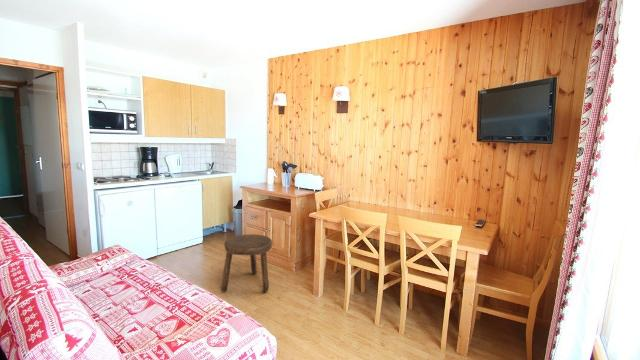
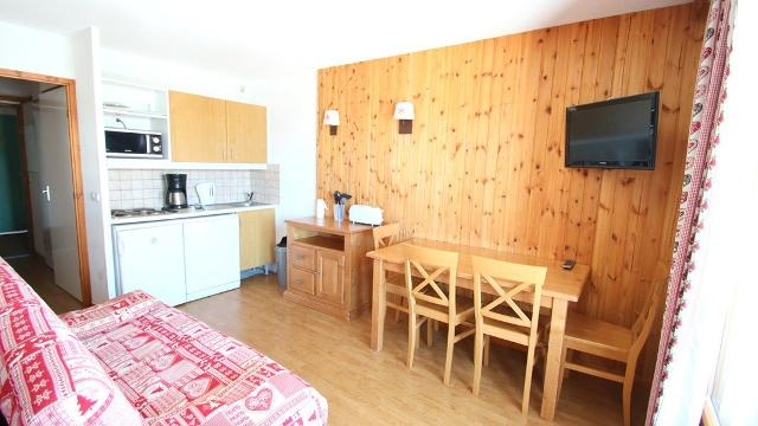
- stool [220,234,273,293]
